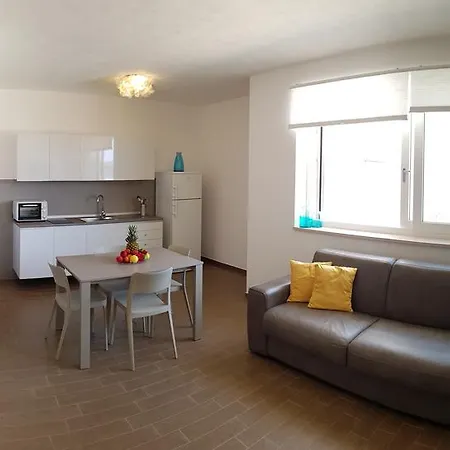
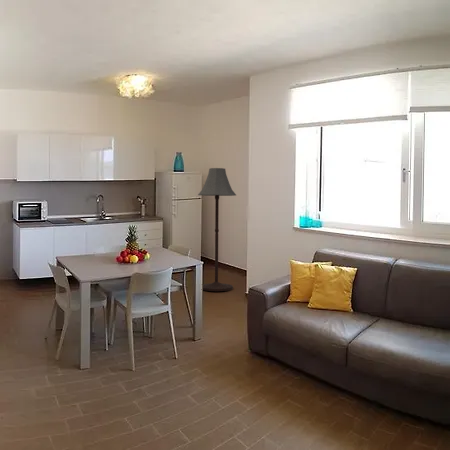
+ floor lamp [197,167,237,292]
